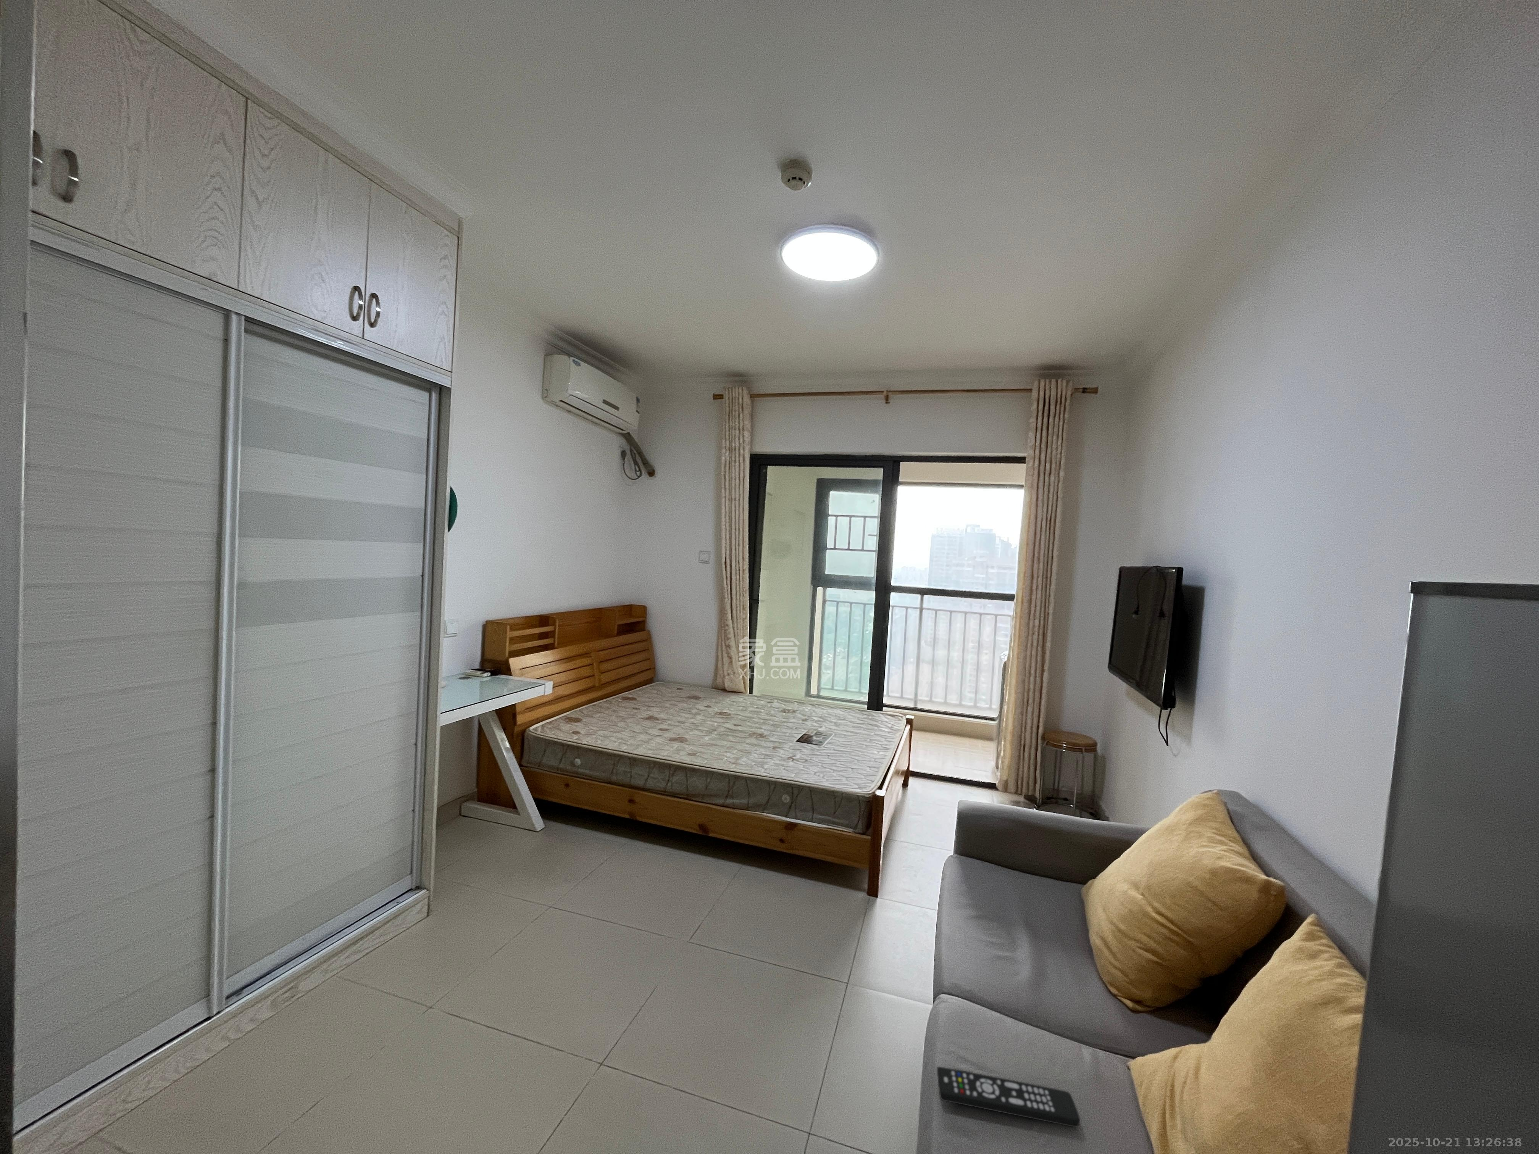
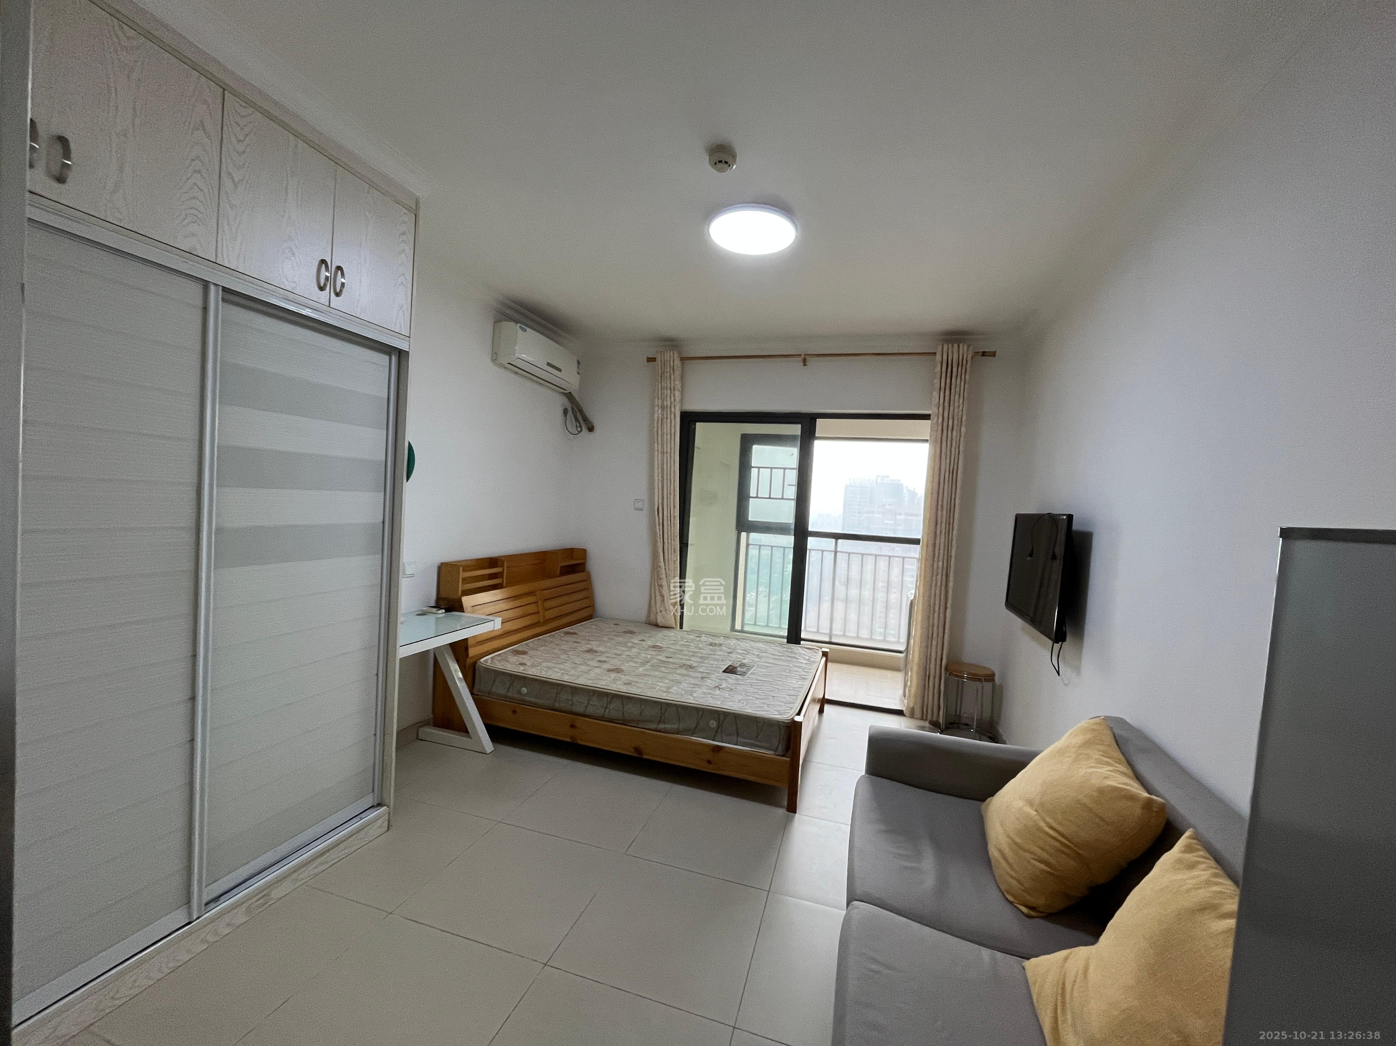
- remote control [937,1067,1081,1127]
